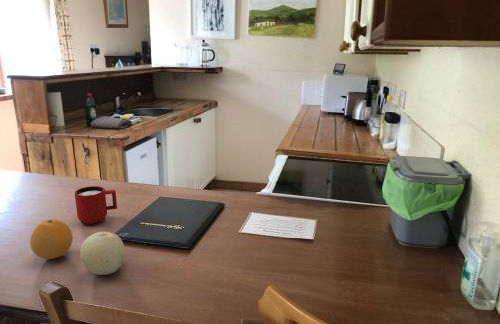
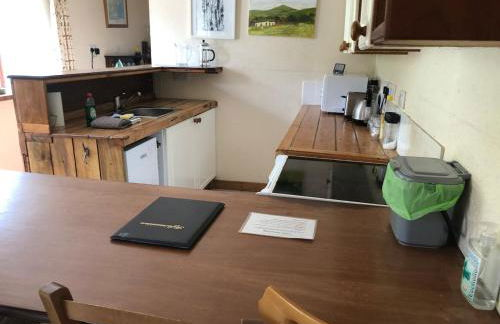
- fruit [79,231,126,276]
- fruit [29,218,74,260]
- mug [74,185,118,226]
